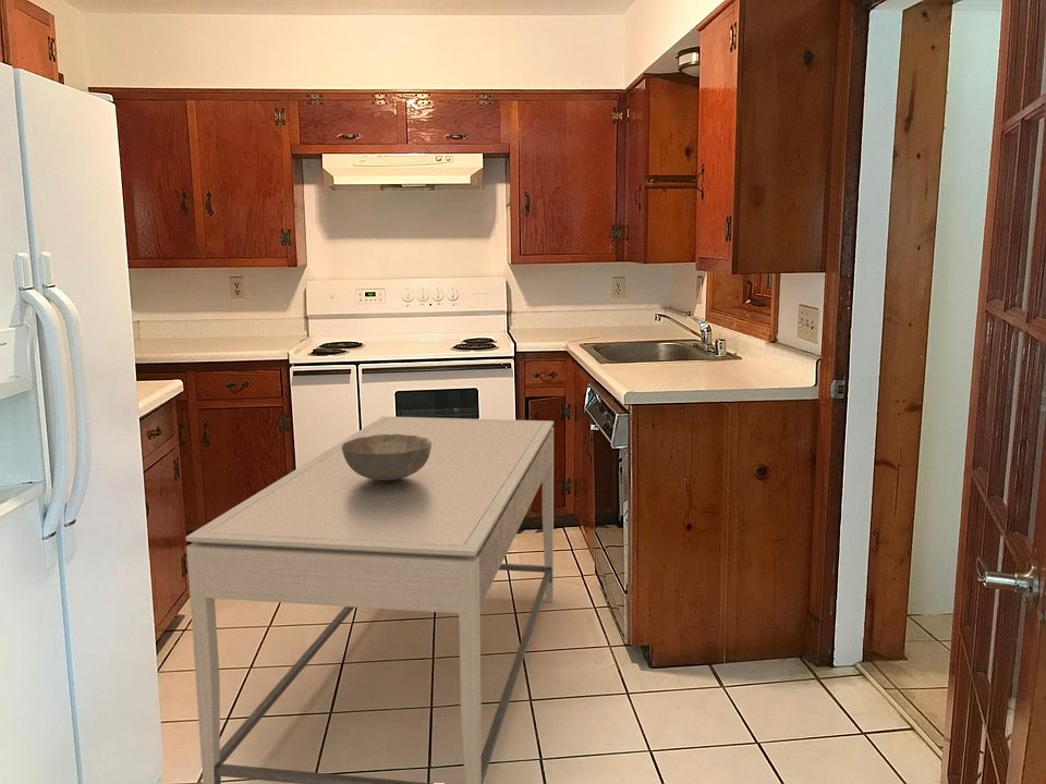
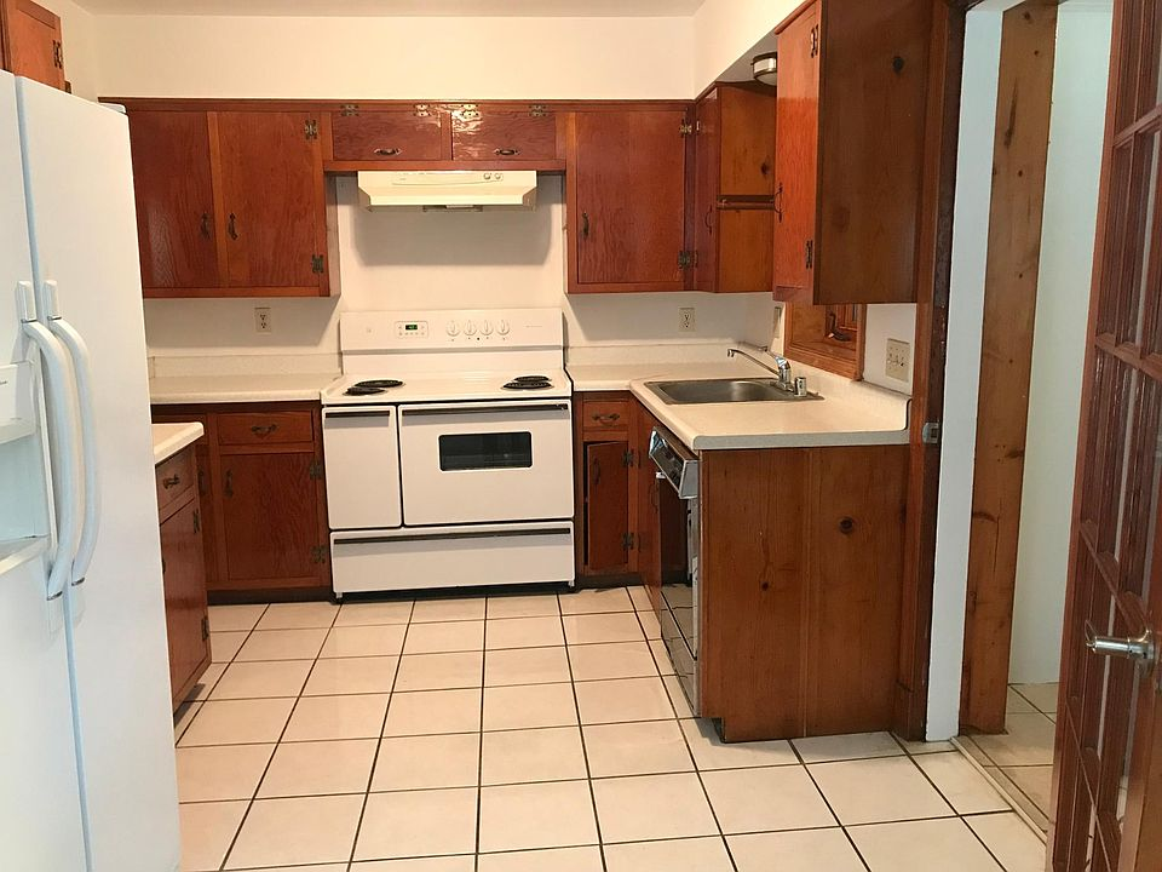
- bowl [342,434,431,480]
- dining table [185,416,555,784]
